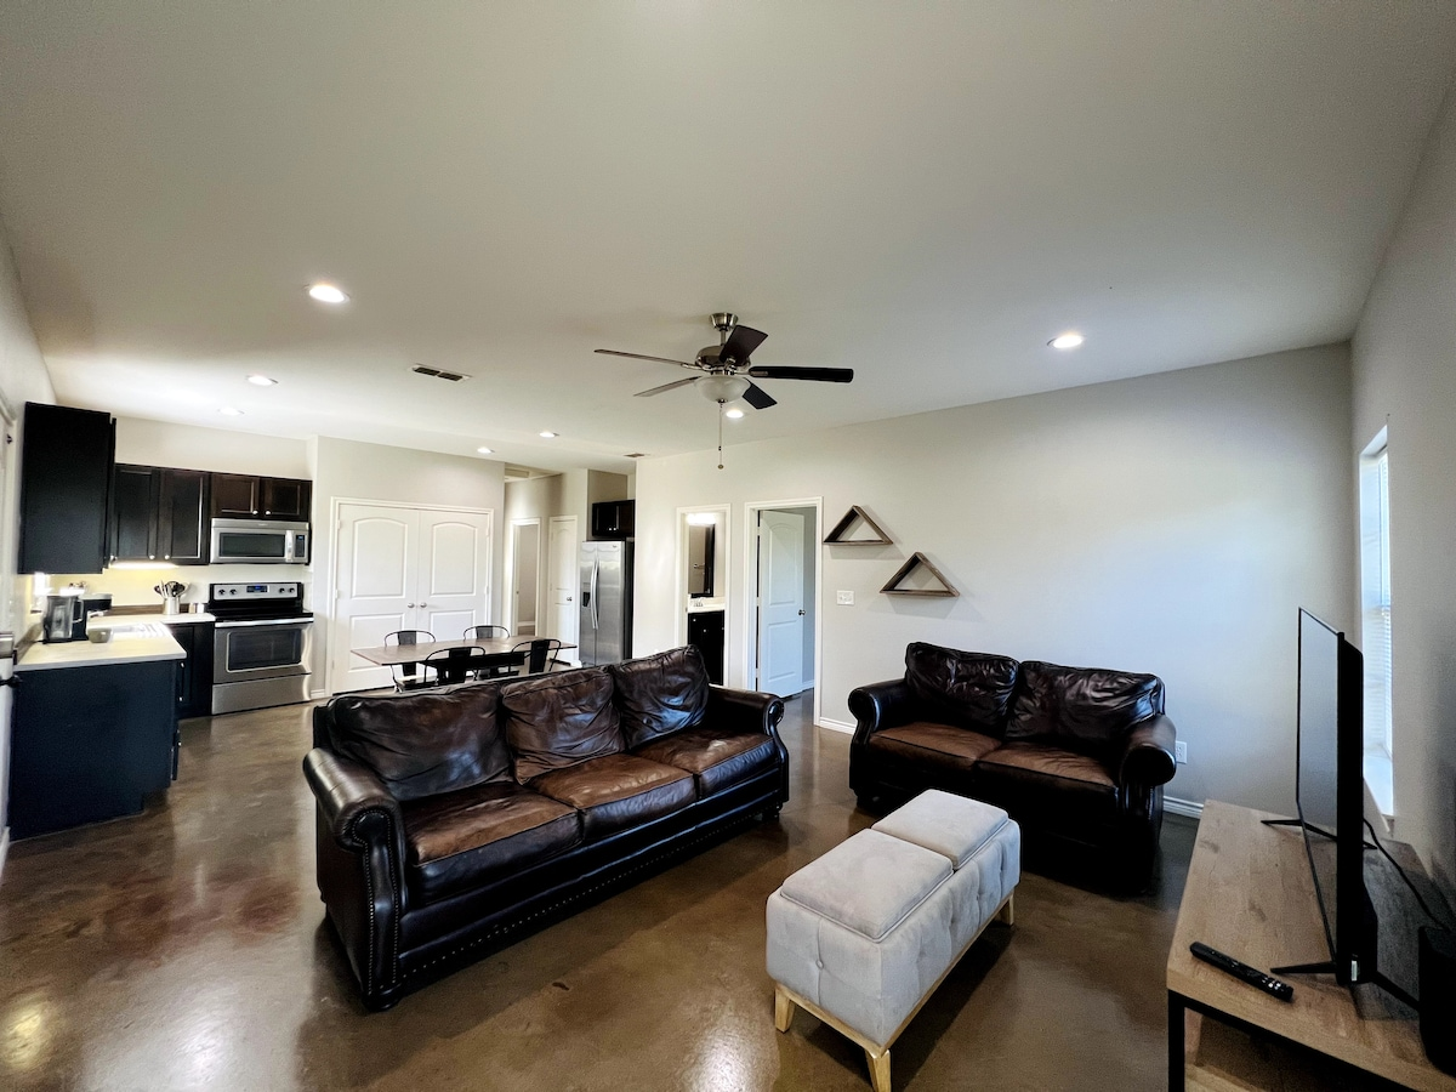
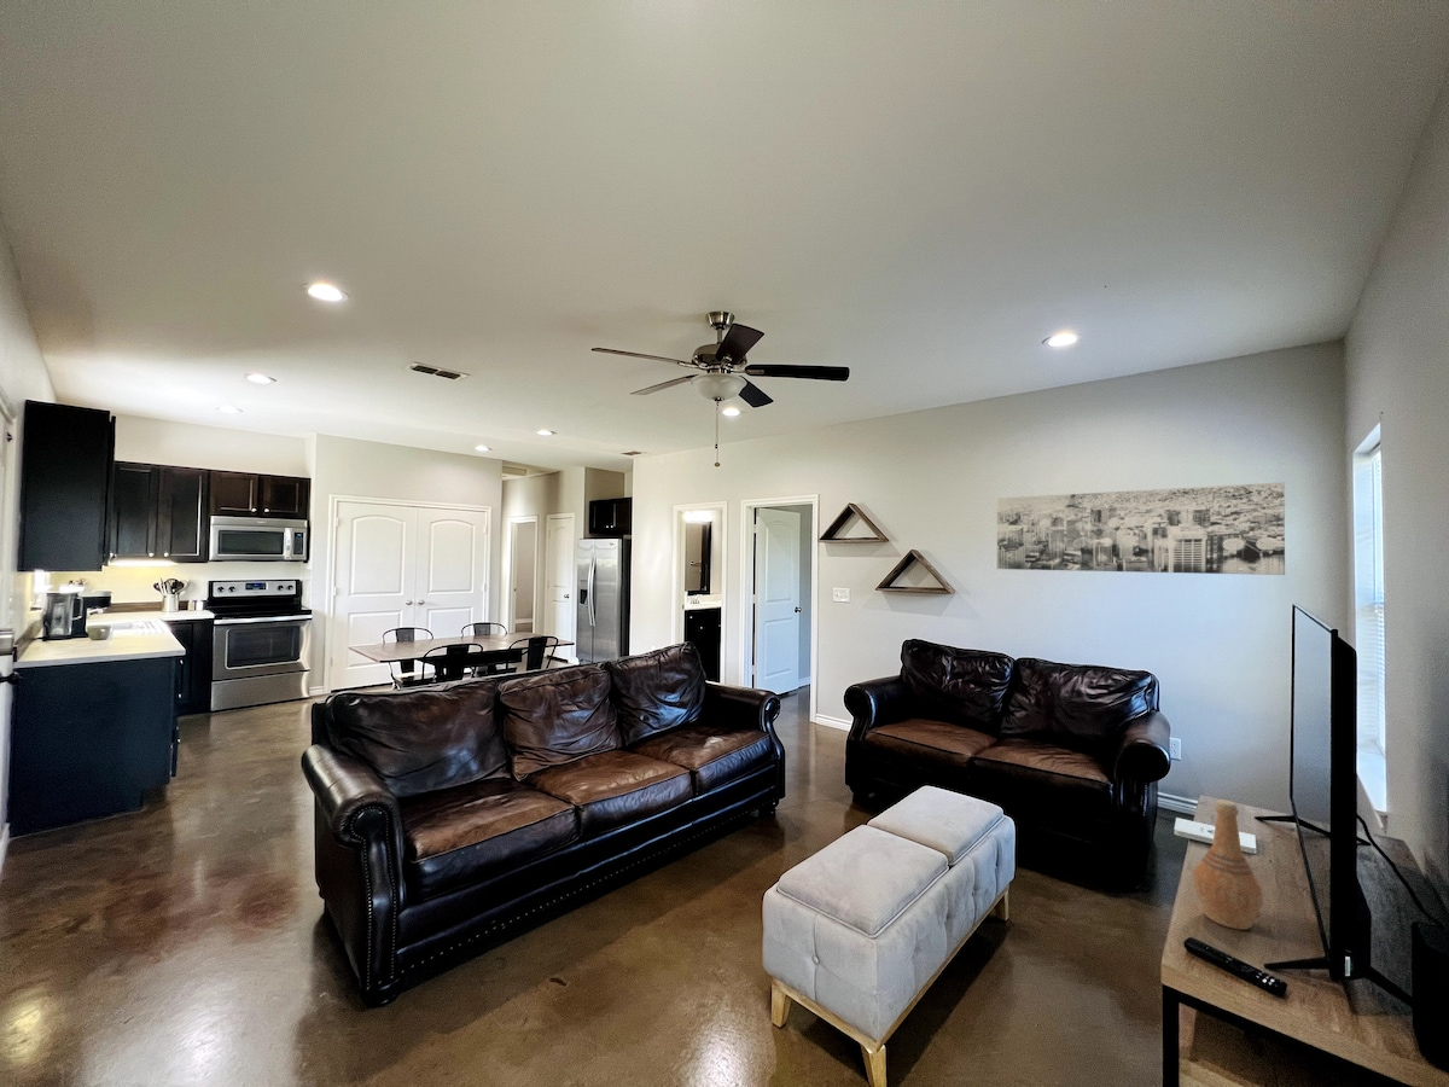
+ notepad [1174,816,1257,855]
+ wall art [996,482,1286,576]
+ vase [1192,798,1264,931]
